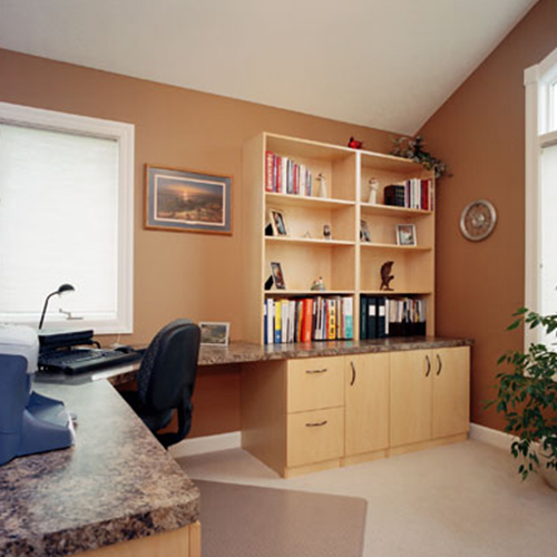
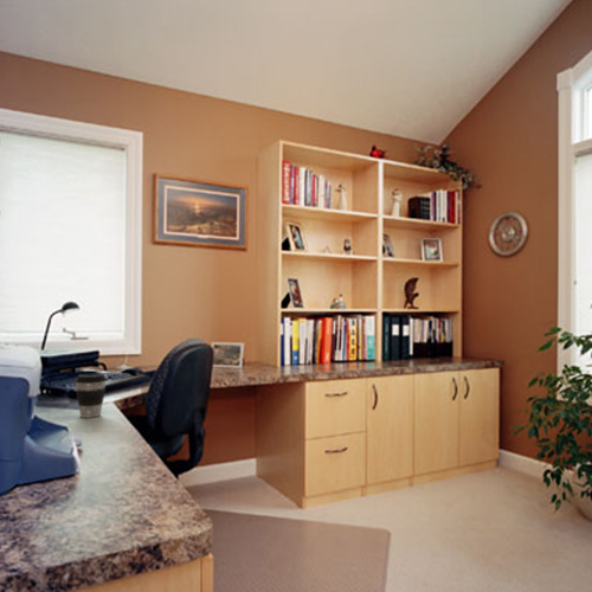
+ coffee cup [75,372,108,419]
